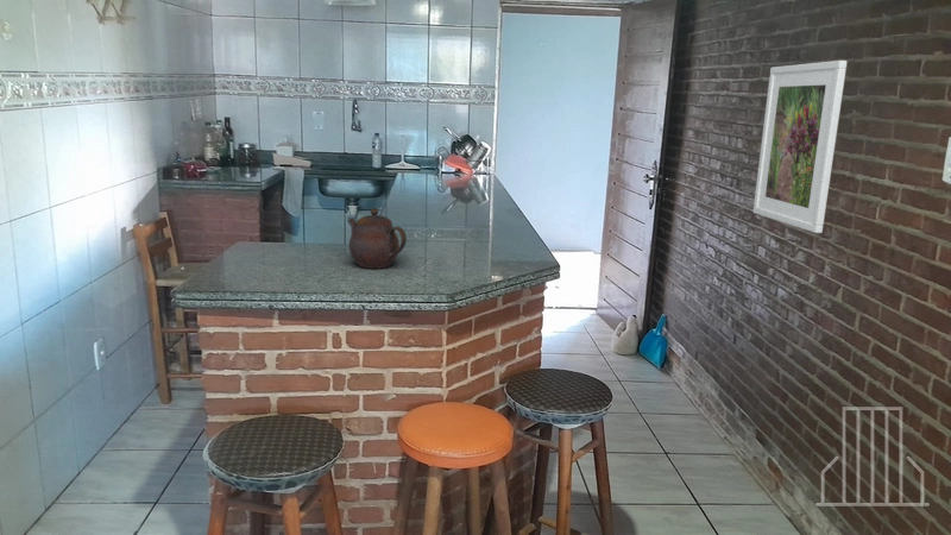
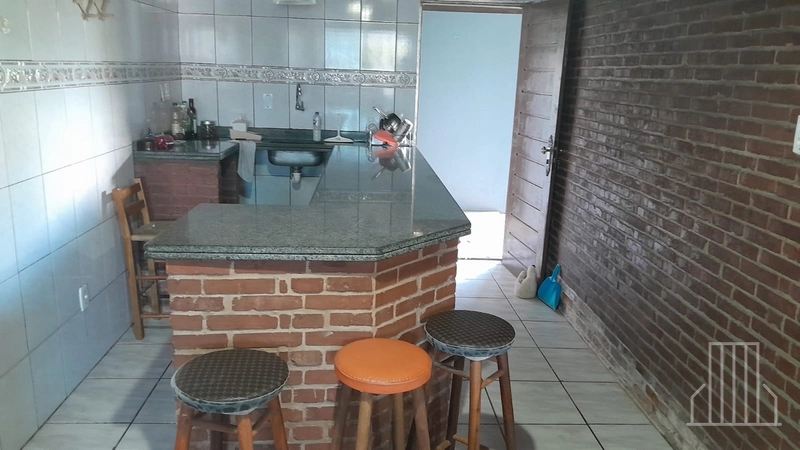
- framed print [752,59,849,234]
- teapot [347,207,408,270]
